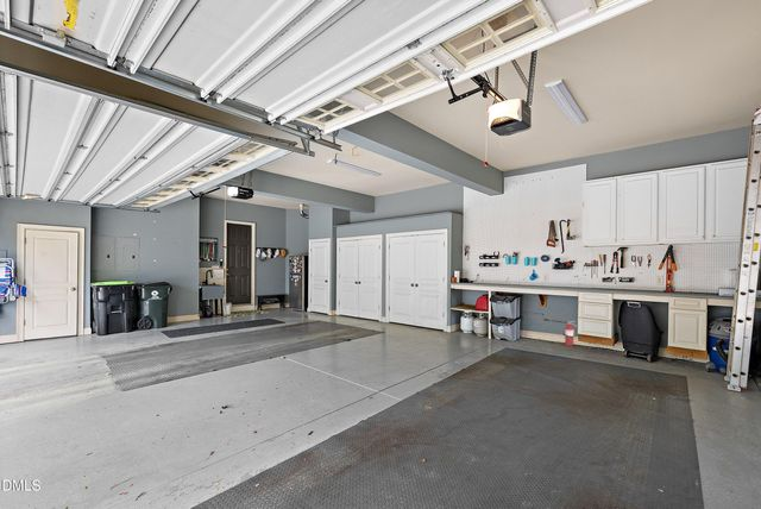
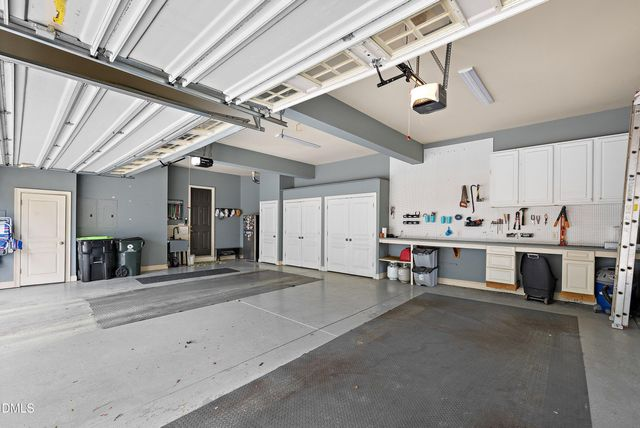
- fire extinguisher [543,318,578,346]
